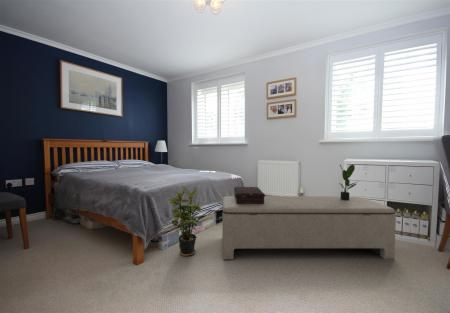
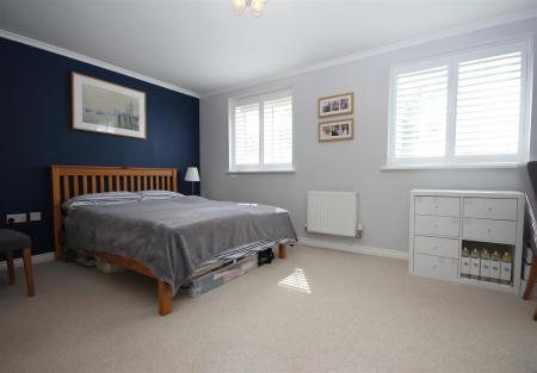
- potted plant [338,164,360,200]
- decorative box [233,186,266,204]
- potted plant [167,185,202,257]
- bench [221,195,397,260]
